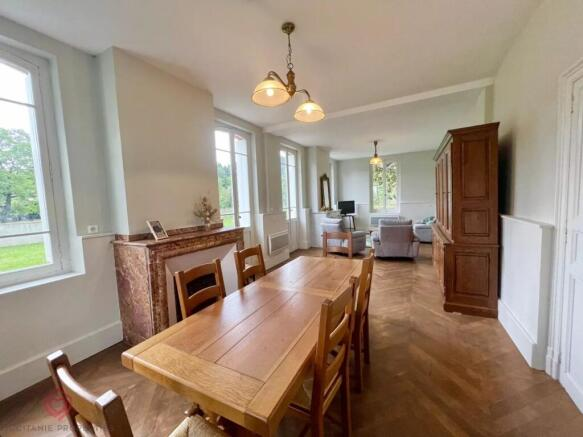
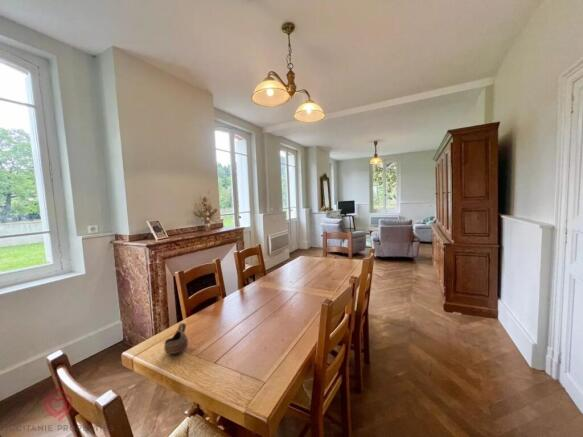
+ cup [163,322,189,355]
